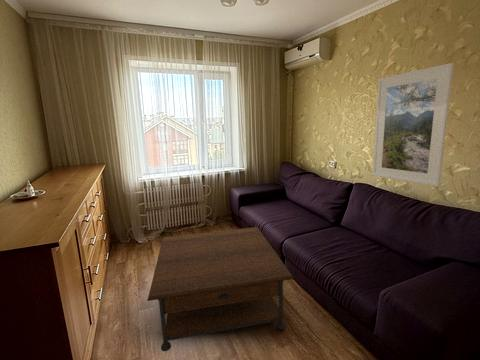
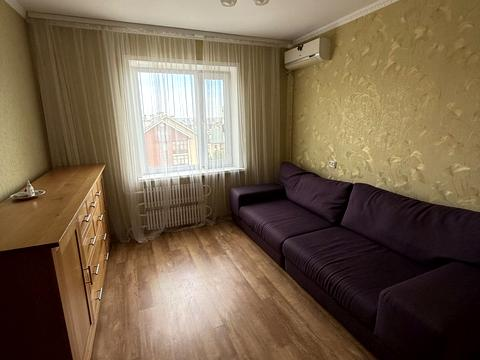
- coffee table [147,226,295,352]
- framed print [372,62,455,188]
